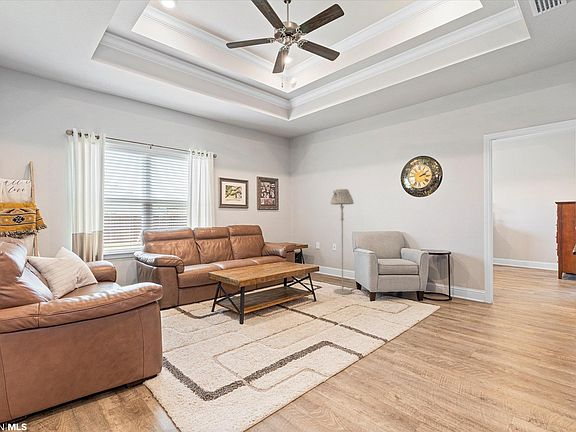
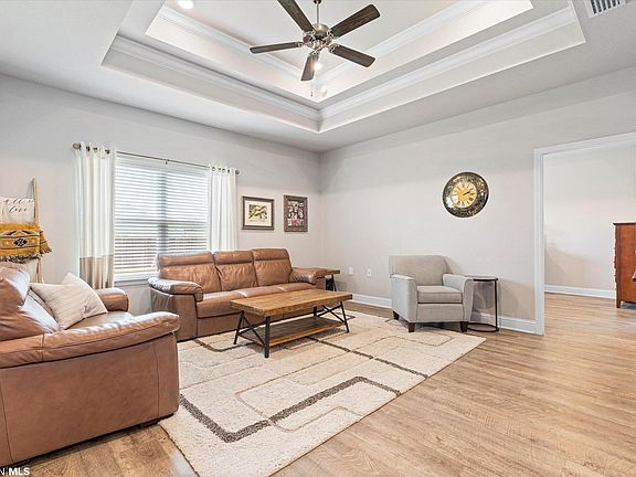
- floor lamp [330,188,355,295]
